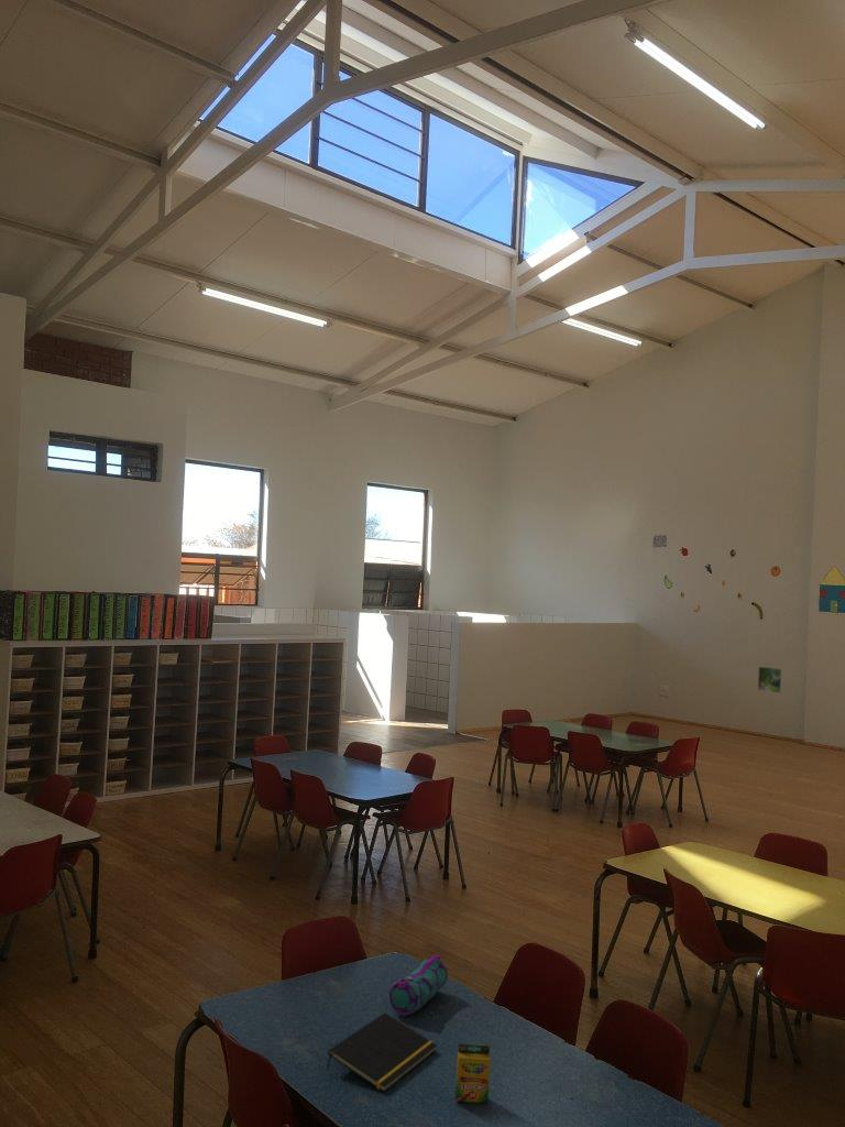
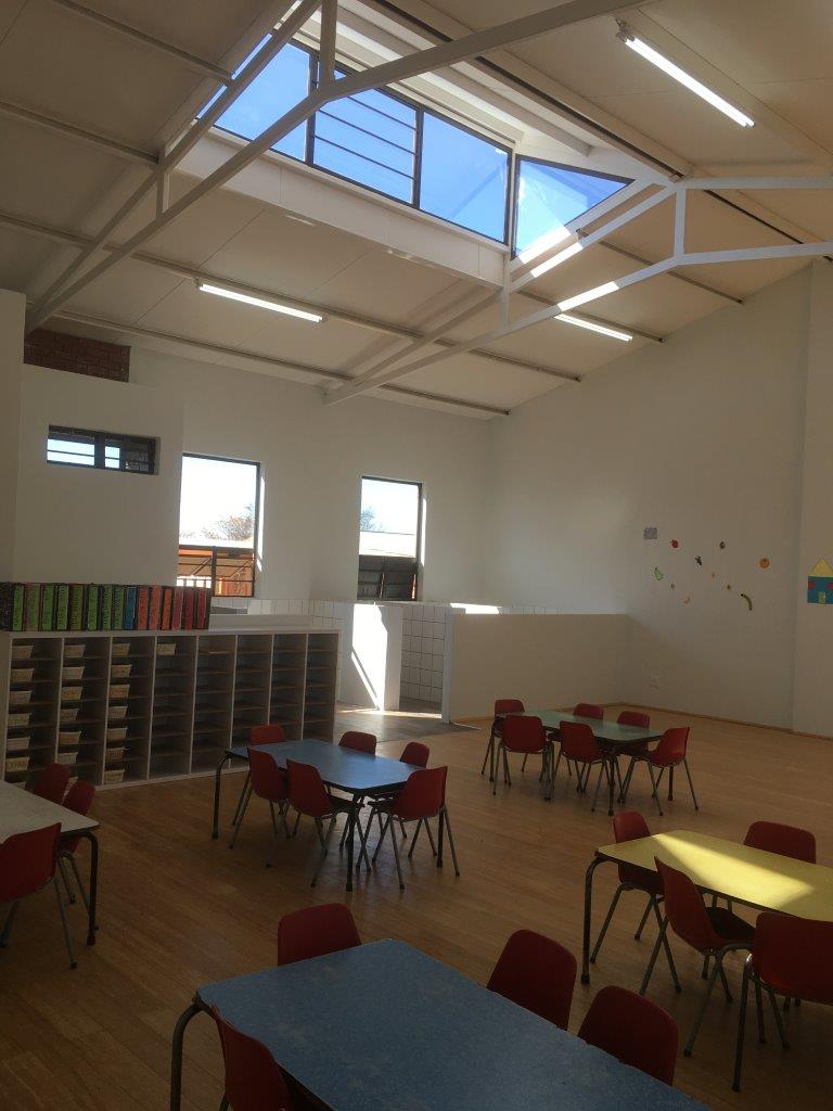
- crayon box [454,1042,492,1104]
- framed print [757,665,783,694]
- notepad [326,1011,438,1093]
- pencil case [388,953,449,1017]
